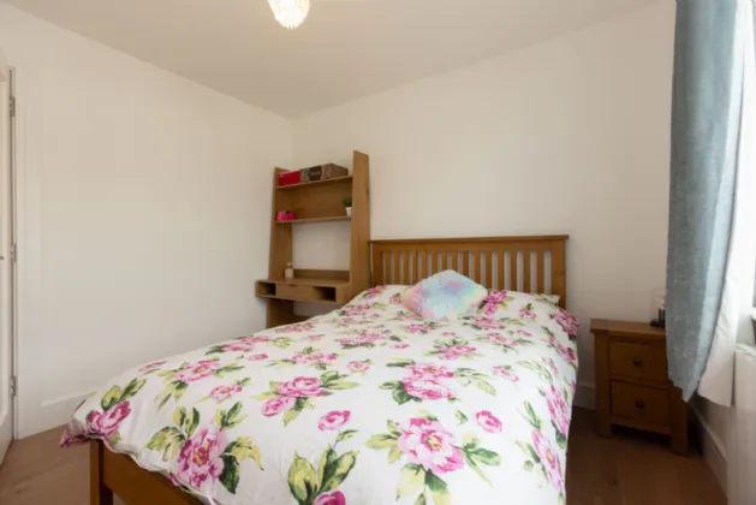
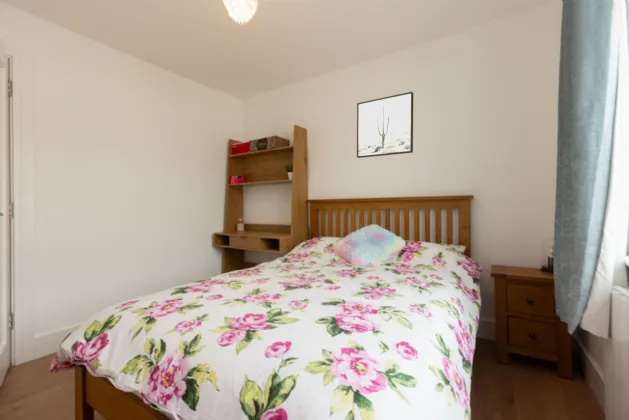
+ wall art [356,91,414,159]
